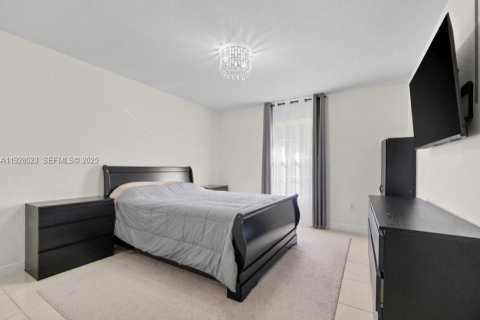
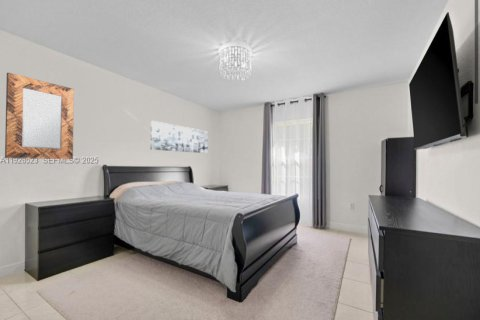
+ wall art [150,120,209,154]
+ home mirror [4,72,75,160]
